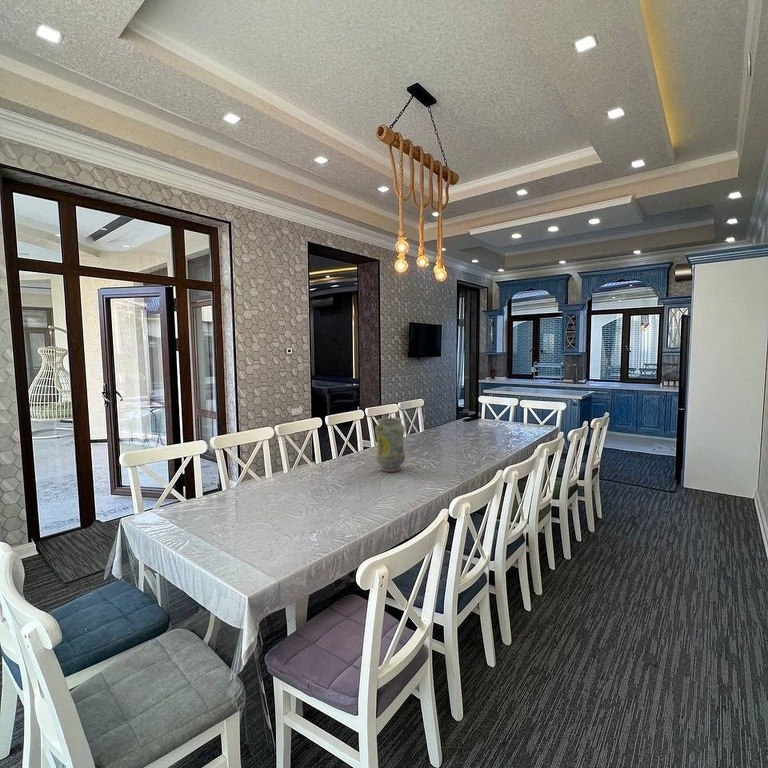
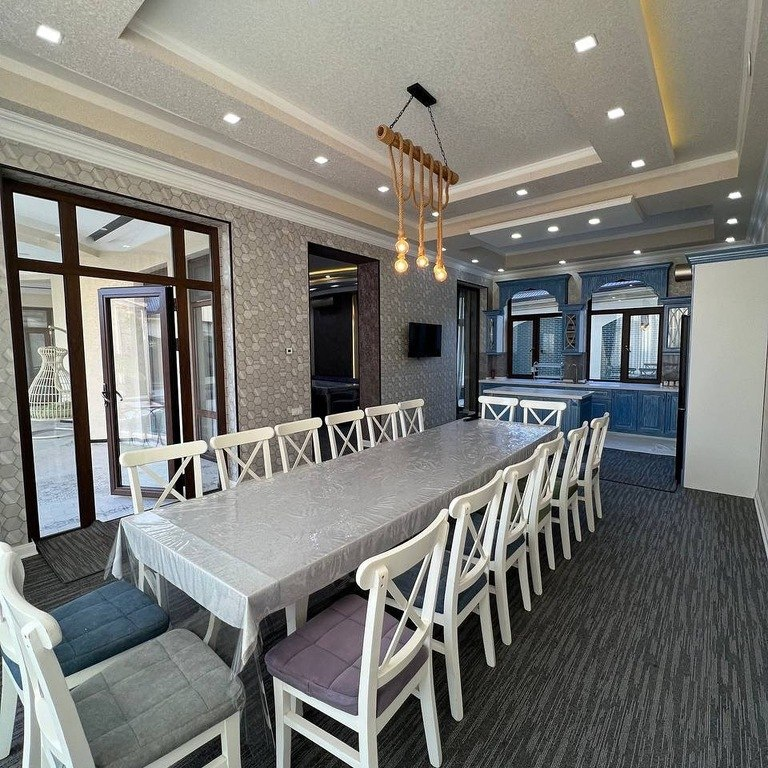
- vase [374,416,406,473]
